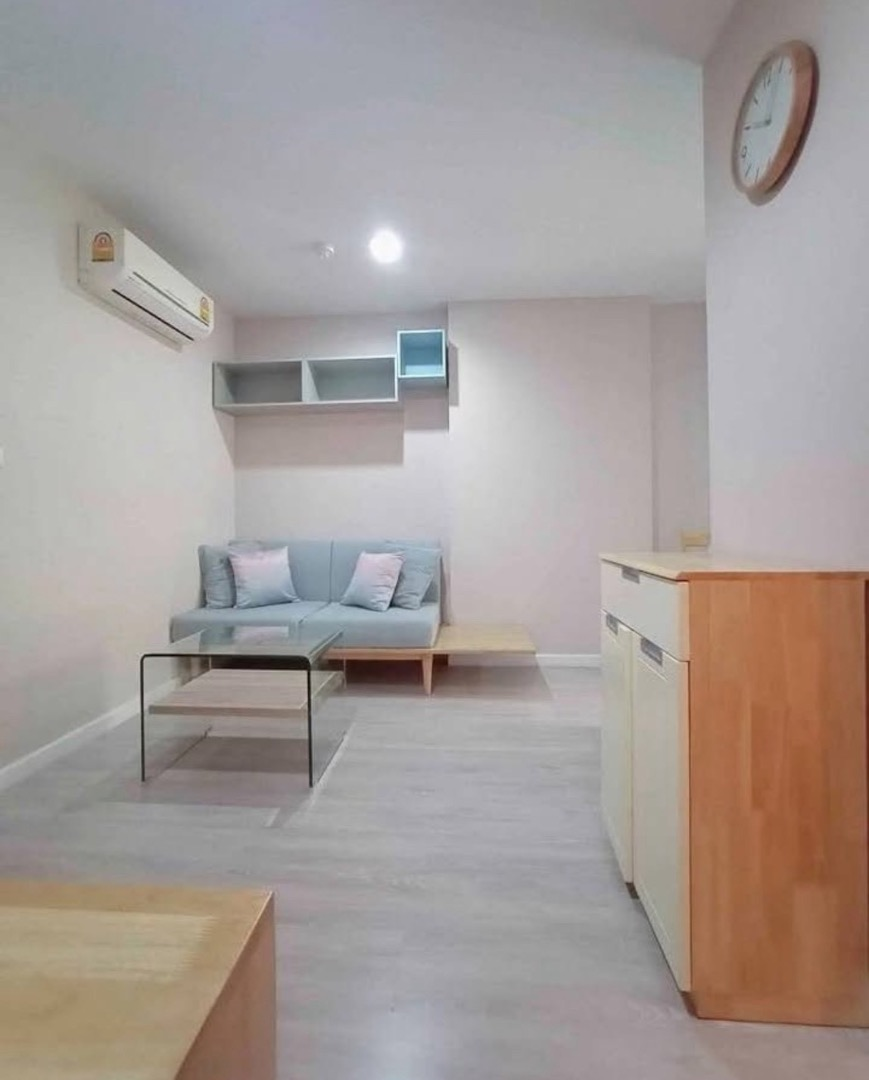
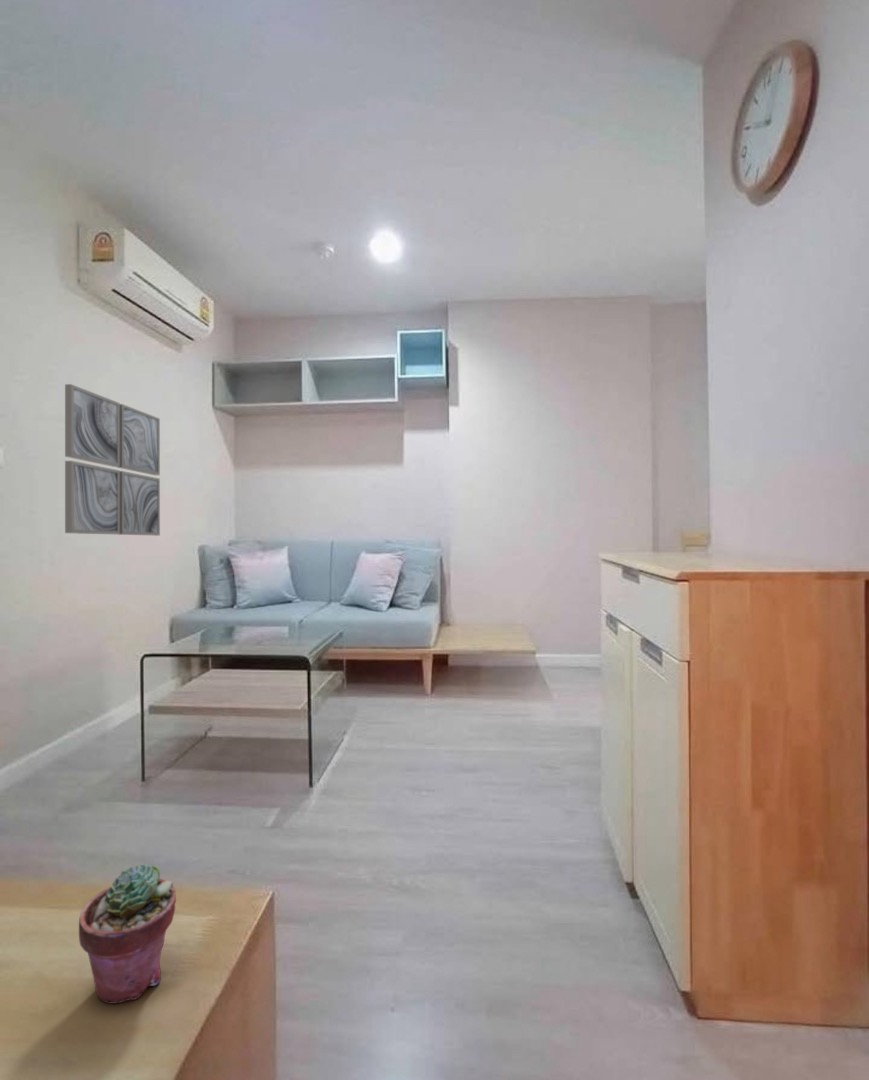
+ wall art [64,383,161,537]
+ potted succulent [78,863,177,1005]
